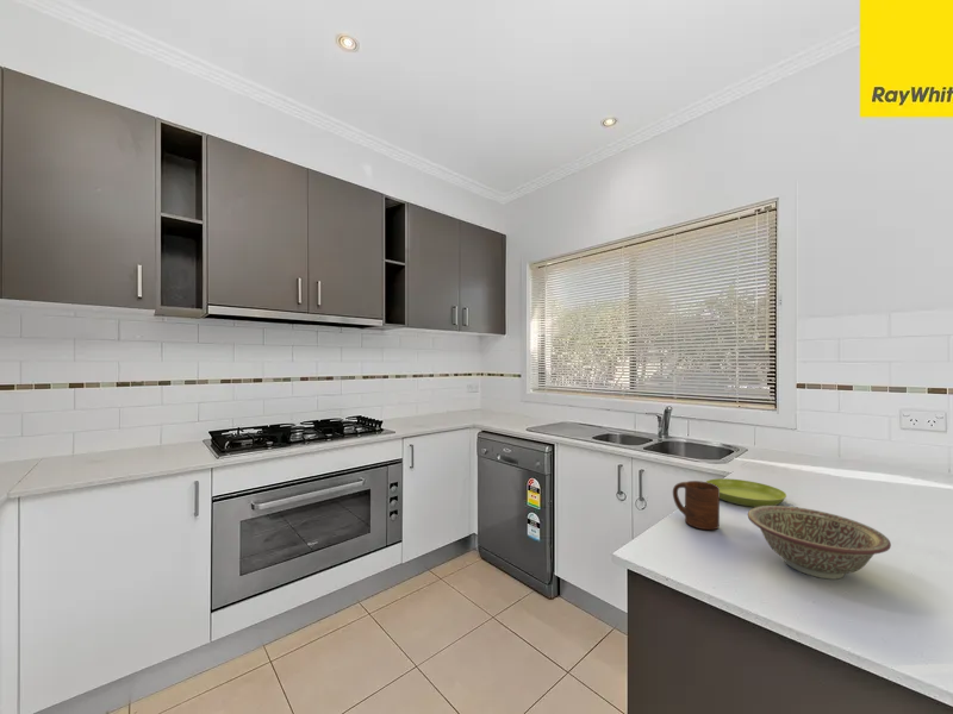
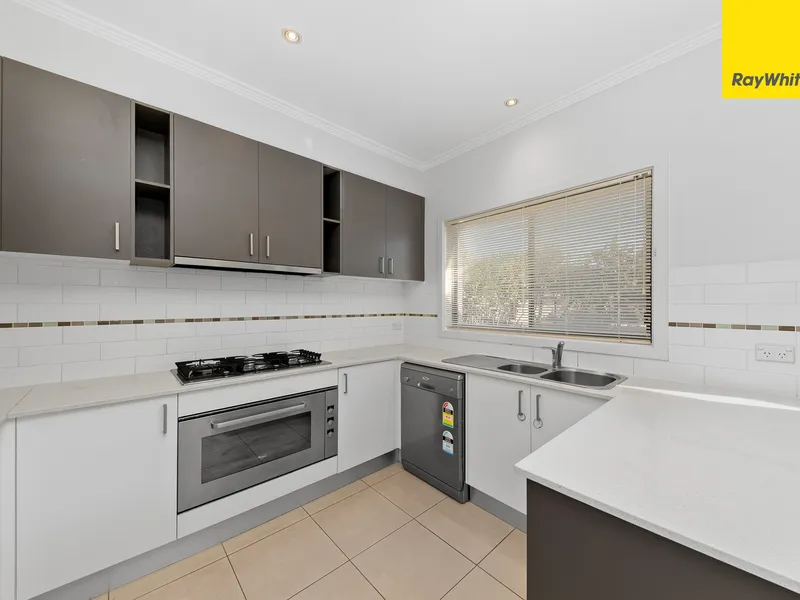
- saucer [705,477,787,508]
- decorative bowl [747,505,892,581]
- cup [672,480,721,531]
